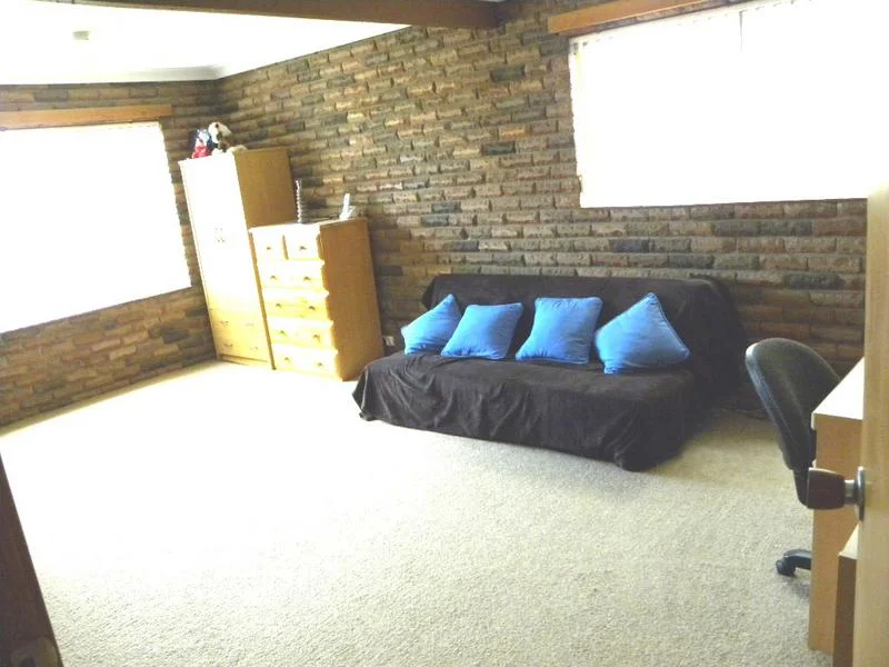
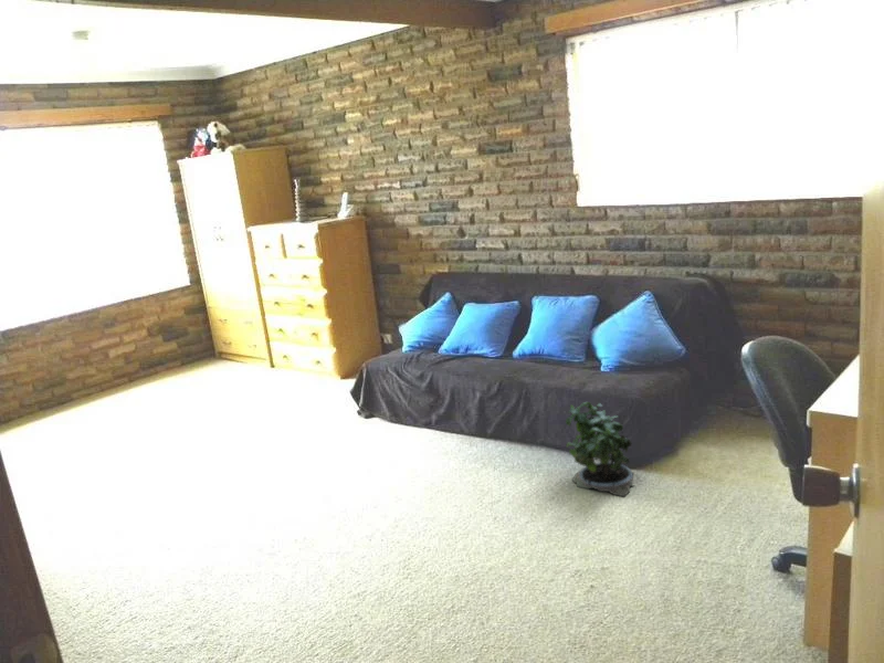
+ potted plant [565,401,636,497]
